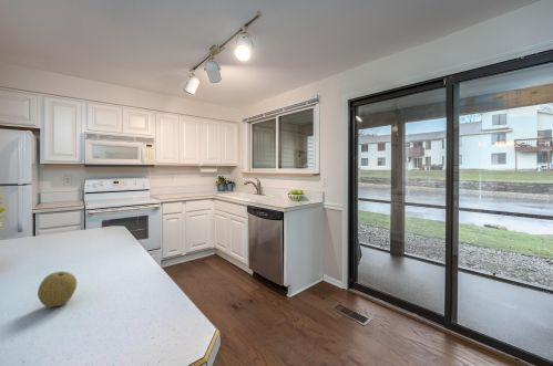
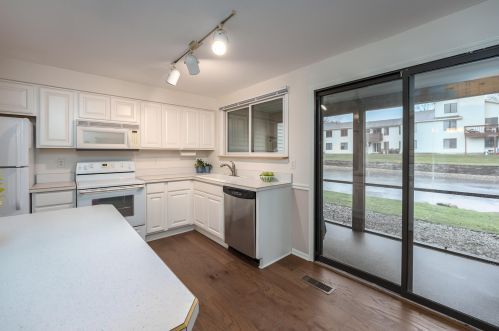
- fruit [37,271,78,309]
